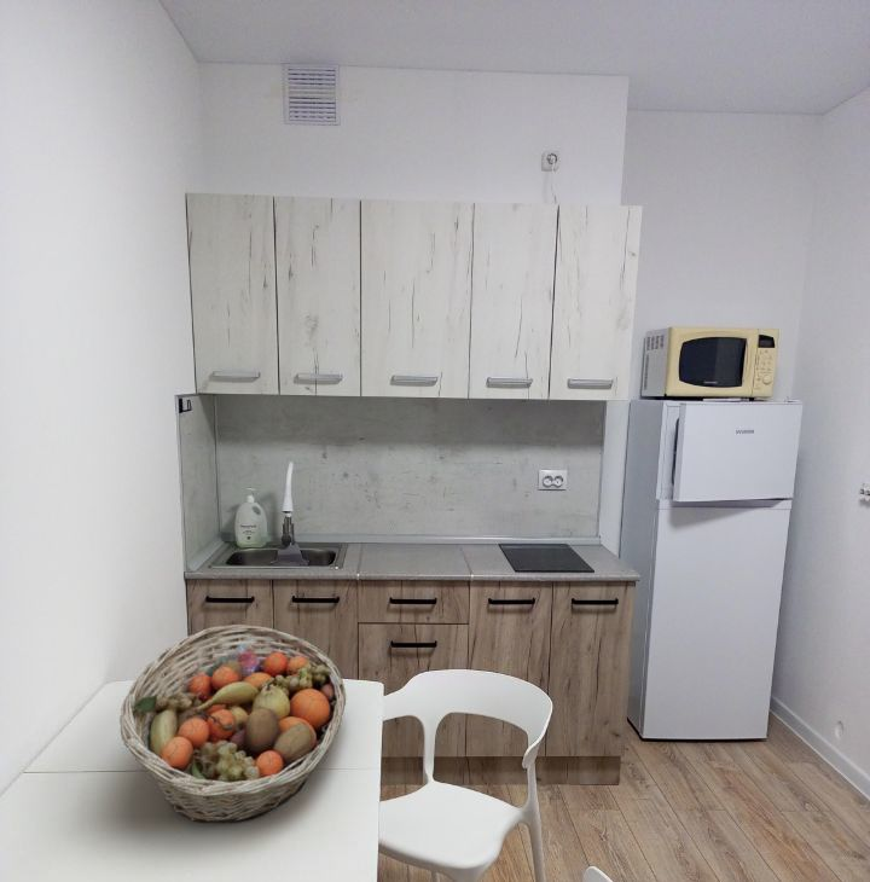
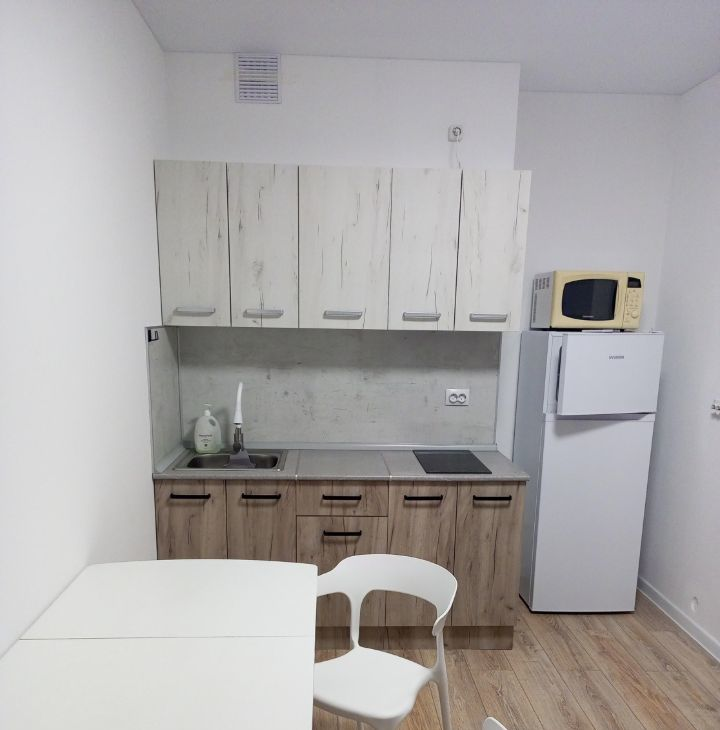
- fruit basket [118,623,347,824]
